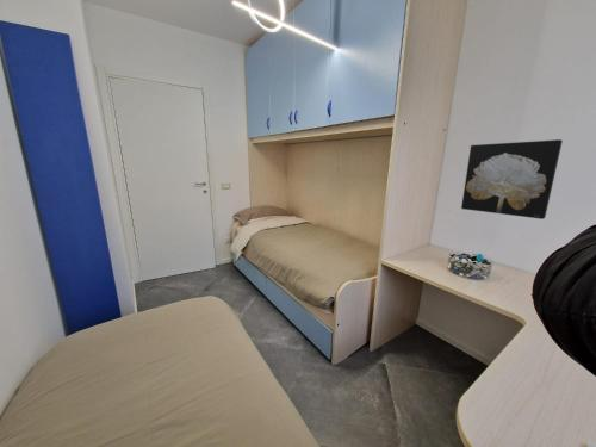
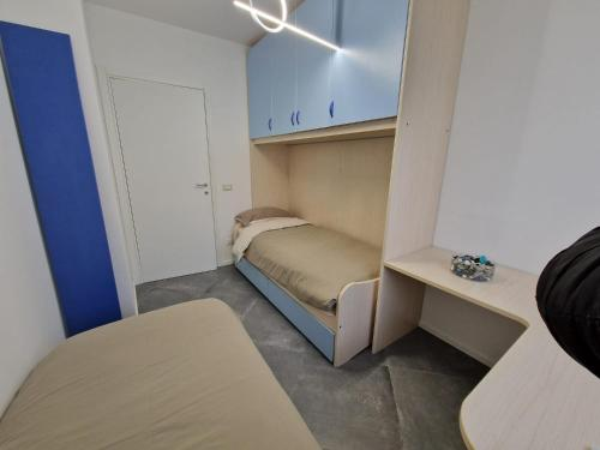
- wall art [460,138,564,221]
